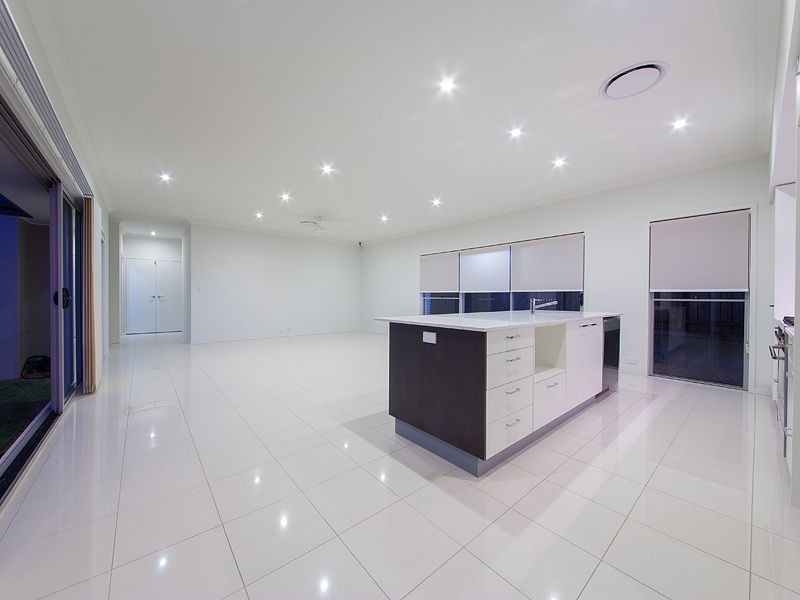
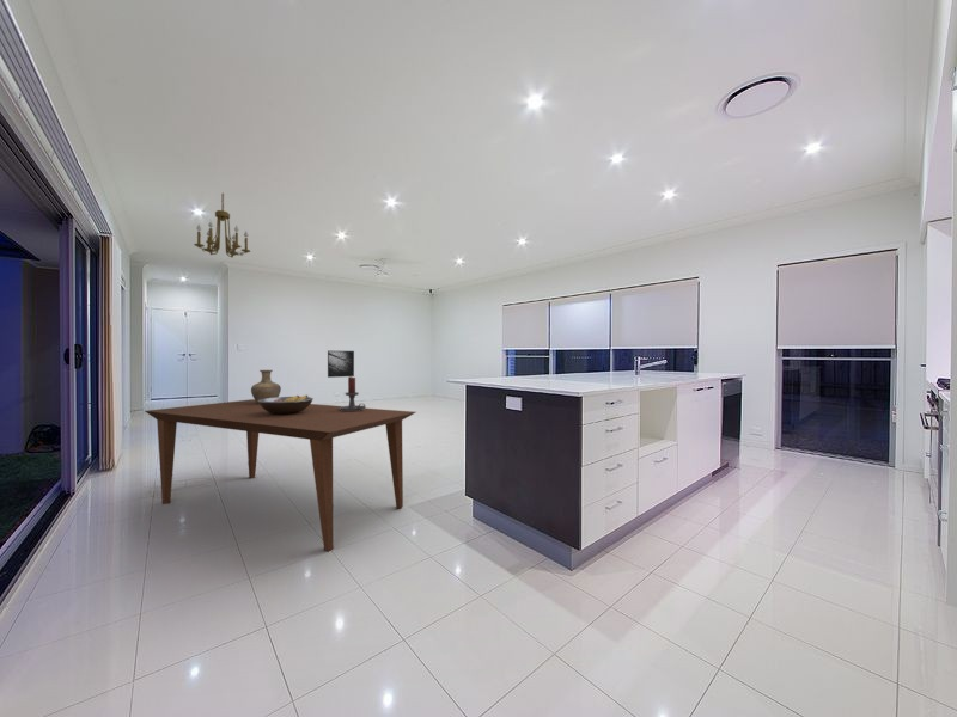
+ candle holder [340,376,367,411]
+ vase [250,369,282,404]
+ chandelier [193,191,251,258]
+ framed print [327,349,355,379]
+ fruit bowl [258,394,315,415]
+ dining table [144,398,416,552]
